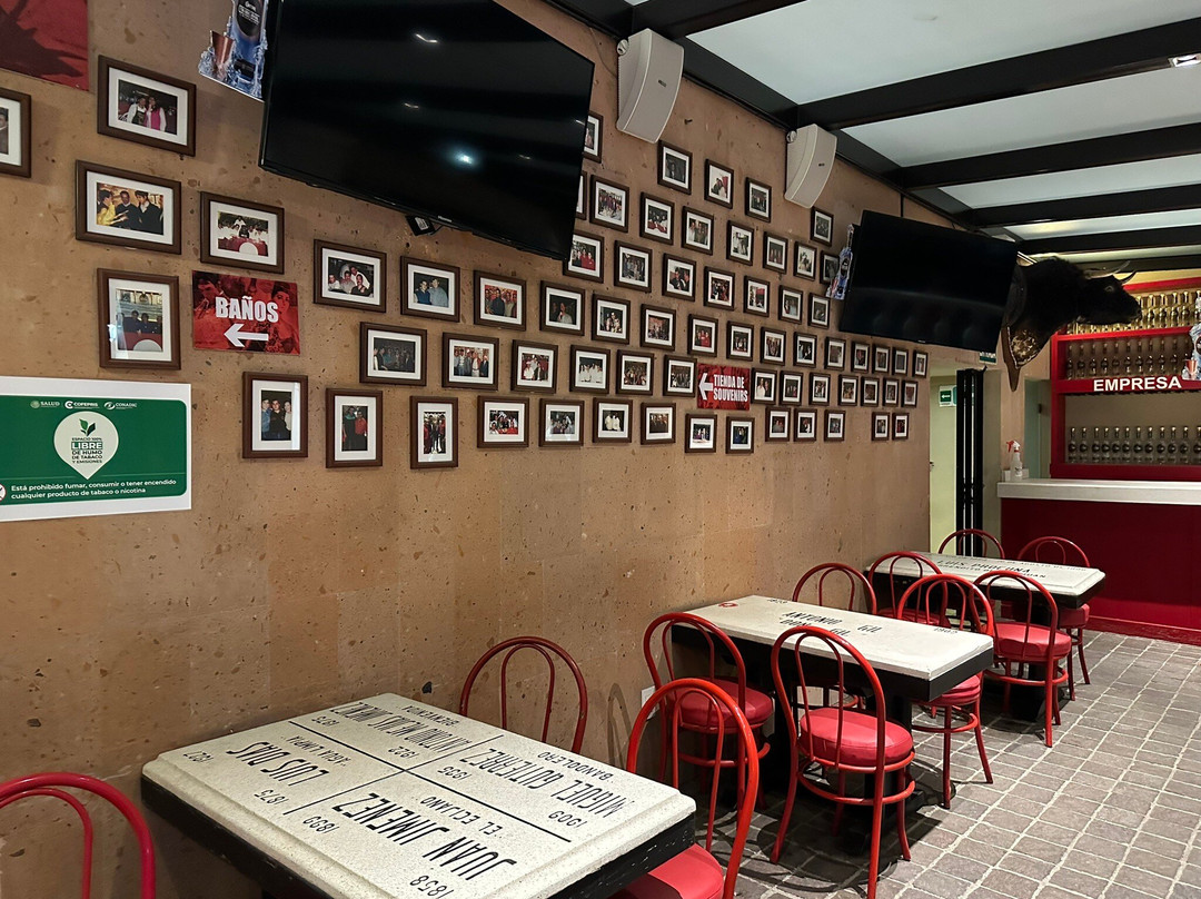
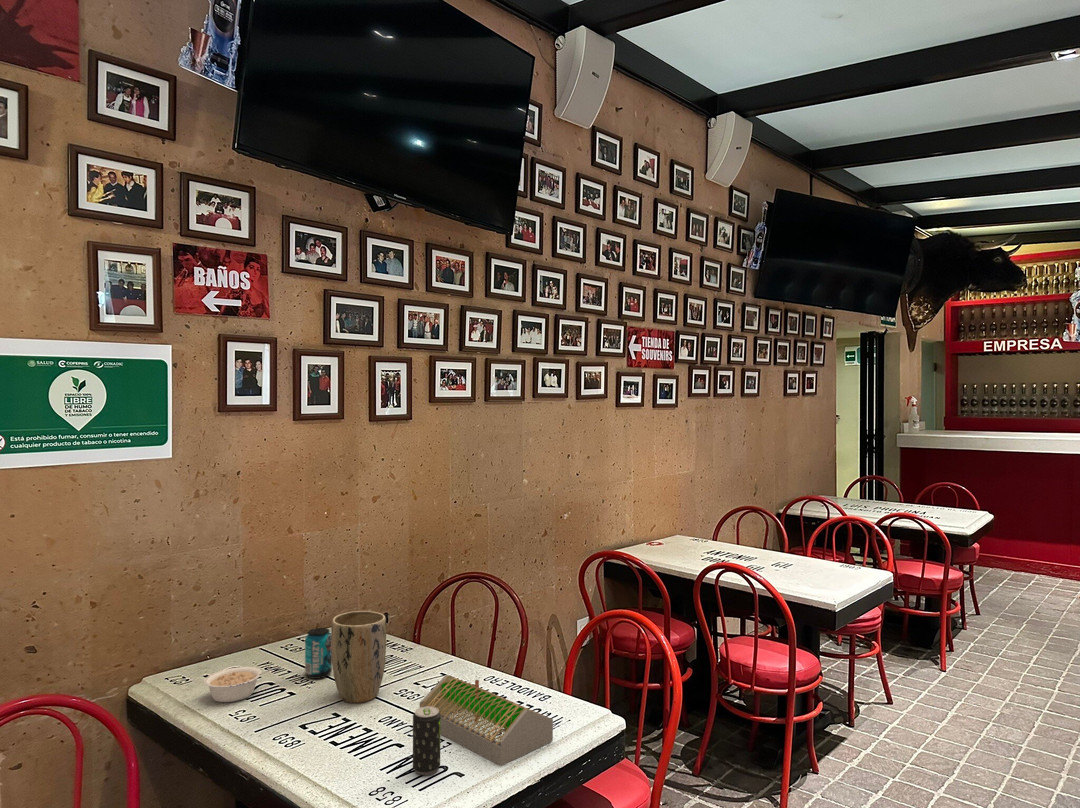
+ plant pot [330,610,387,704]
+ legume [203,666,274,703]
+ beverage can [304,627,333,680]
+ architectural model [419,673,554,767]
+ beverage can [412,706,441,776]
